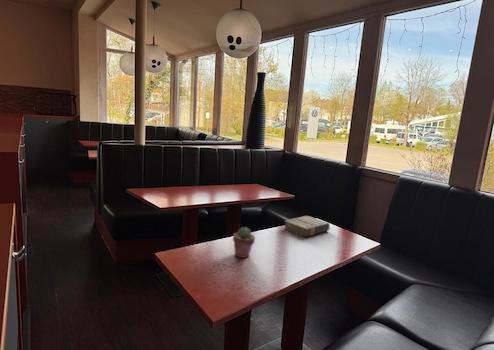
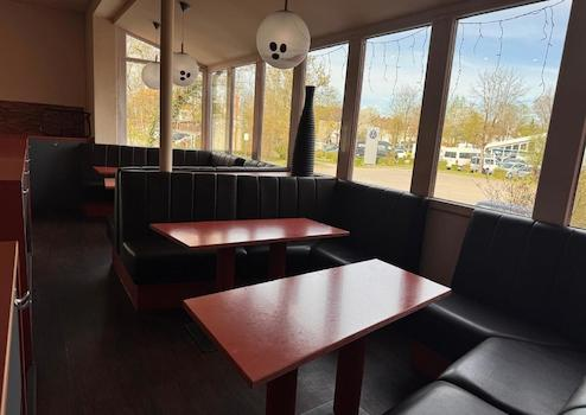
- potted succulent [232,226,256,259]
- book [283,215,331,238]
